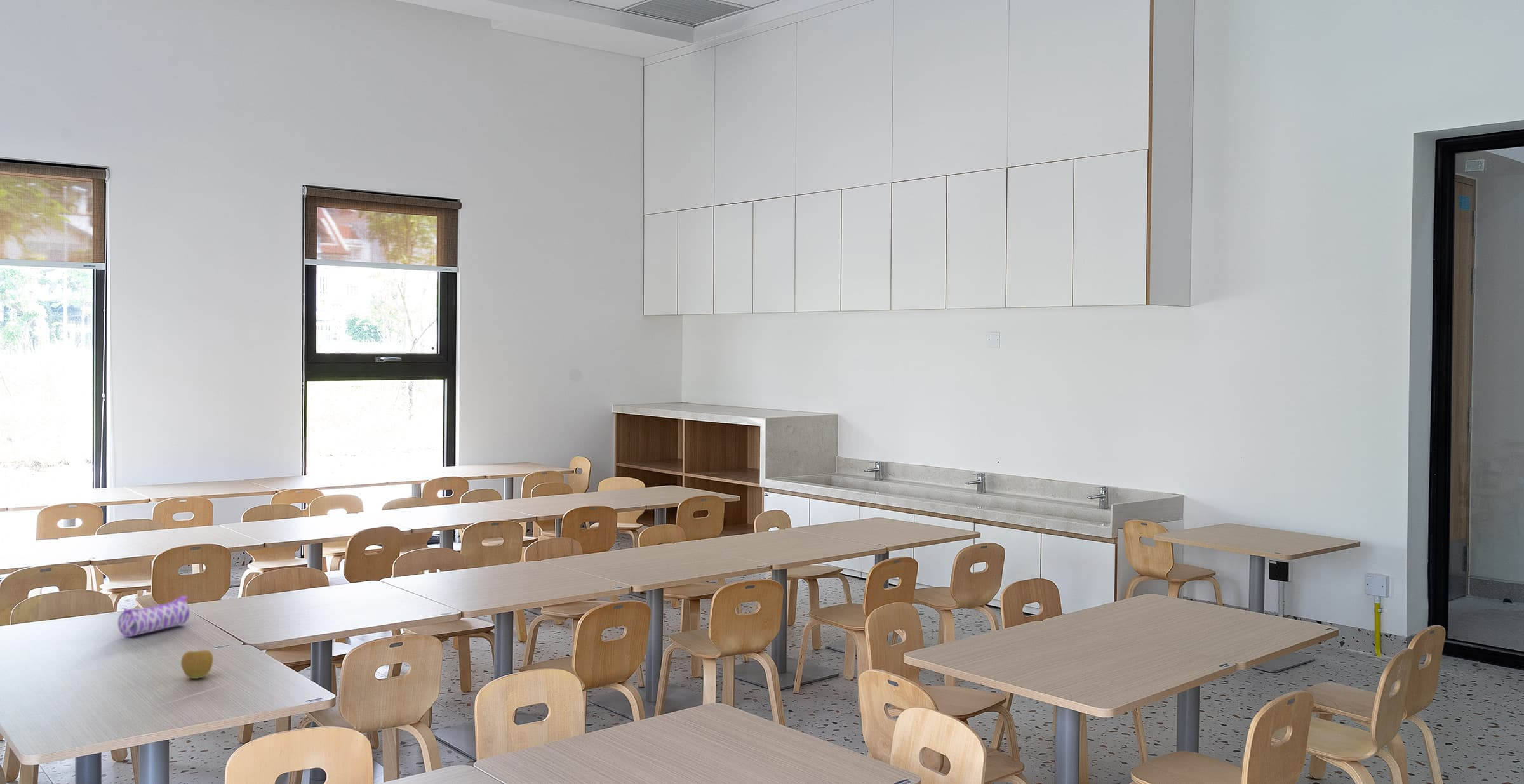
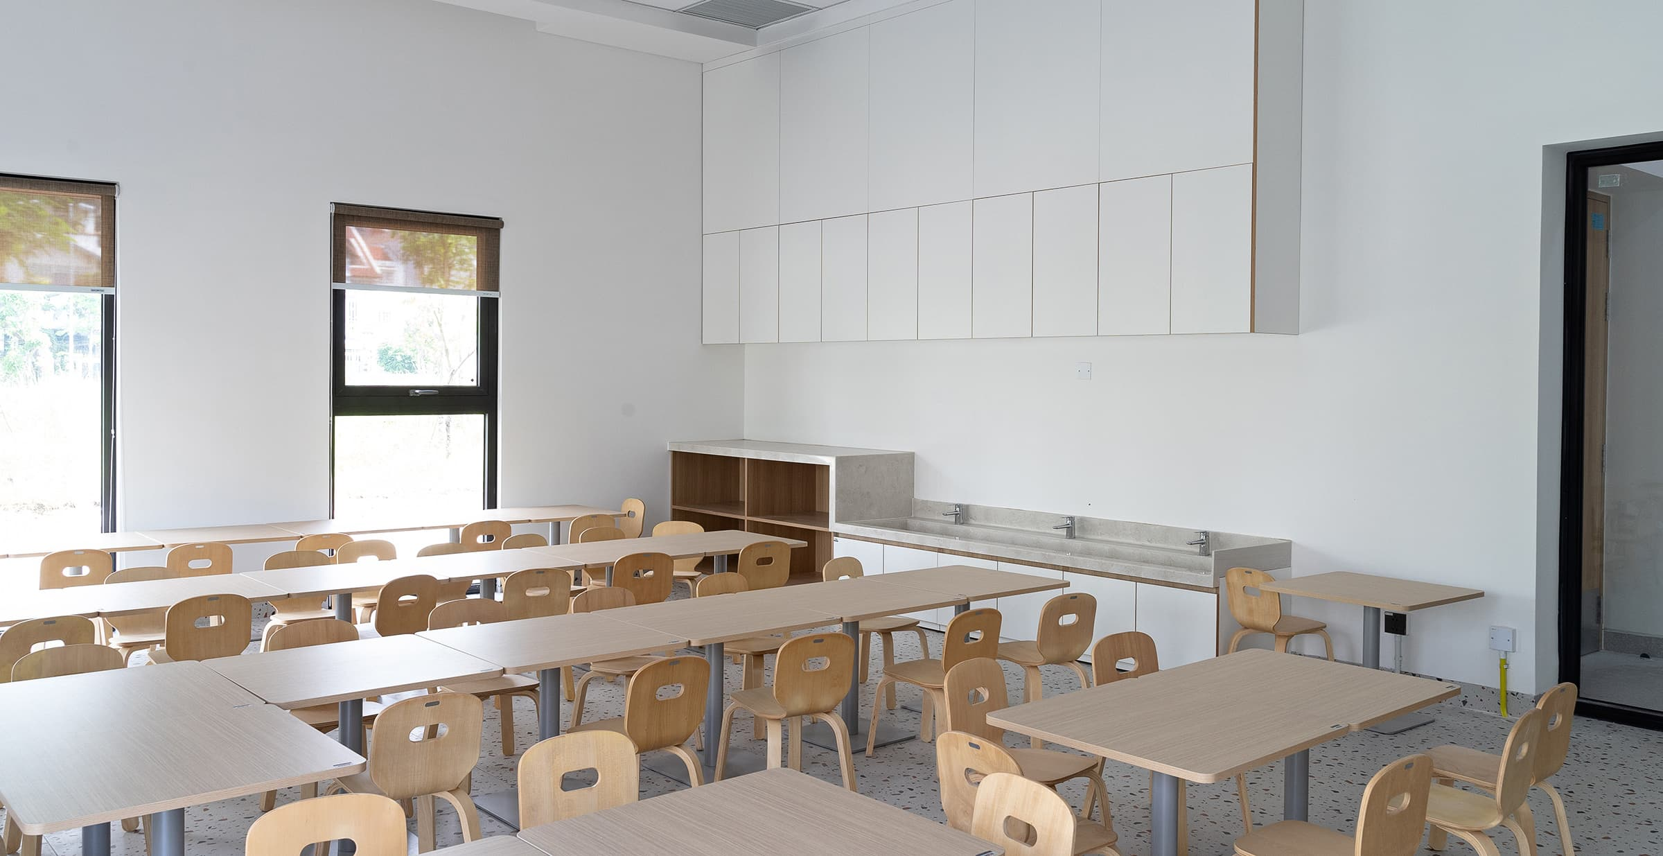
- apple [180,649,214,679]
- pencil case [117,595,190,637]
